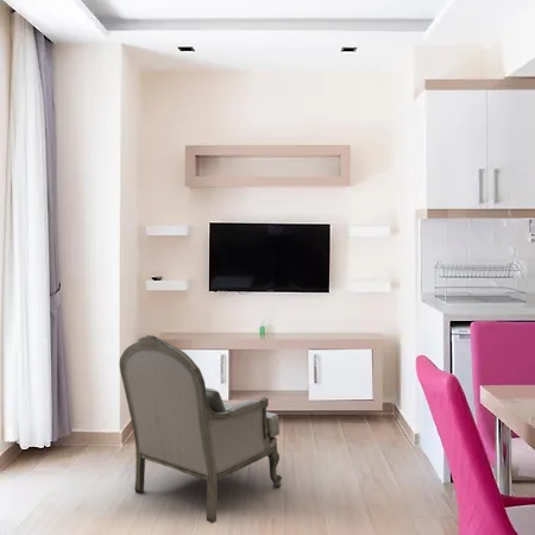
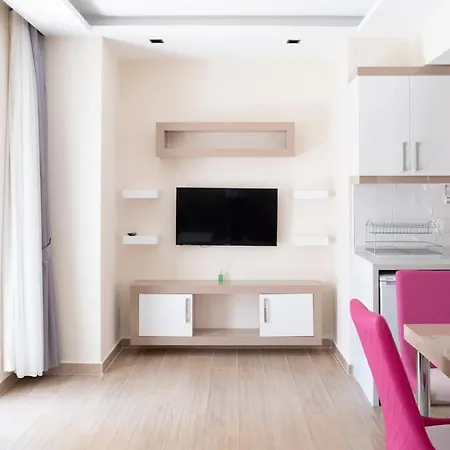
- armchair [119,334,283,524]
